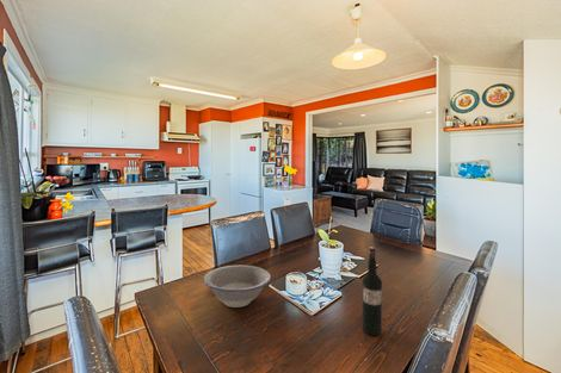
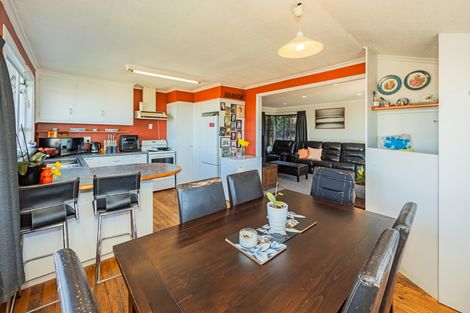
- bowl [203,265,272,309]
- wine bottle [362,245,383,336]
